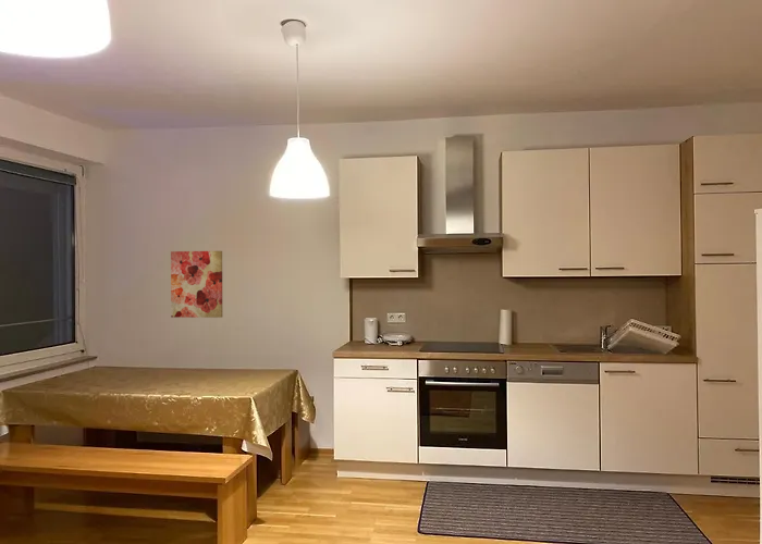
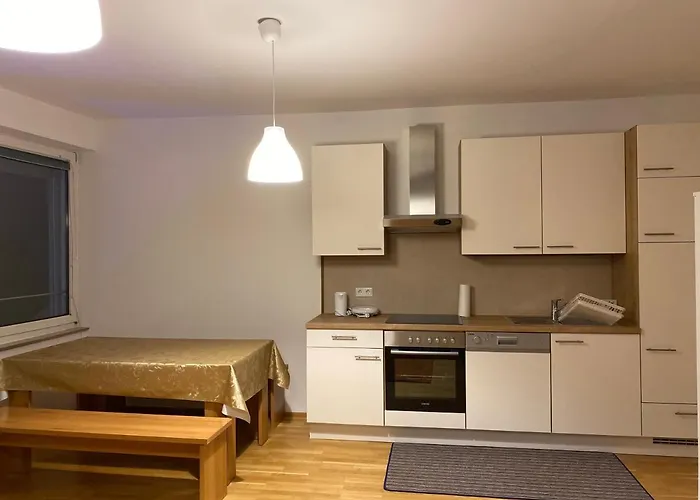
- wall art [170,250,223,319]
